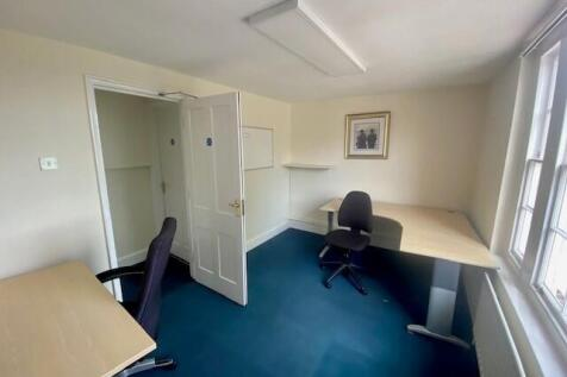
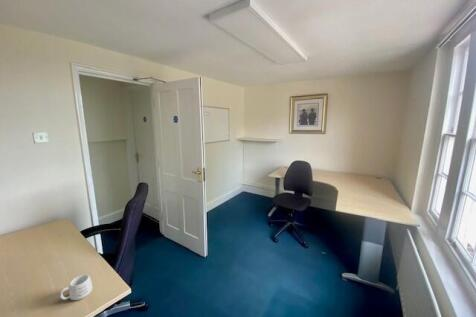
+ mug [59,274,93,301]
